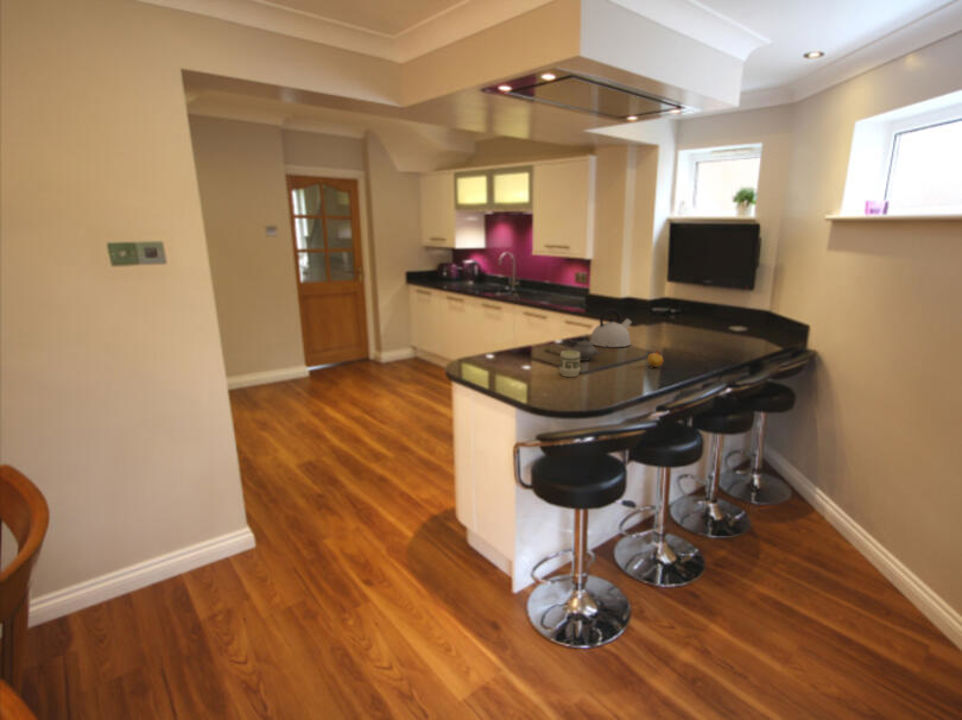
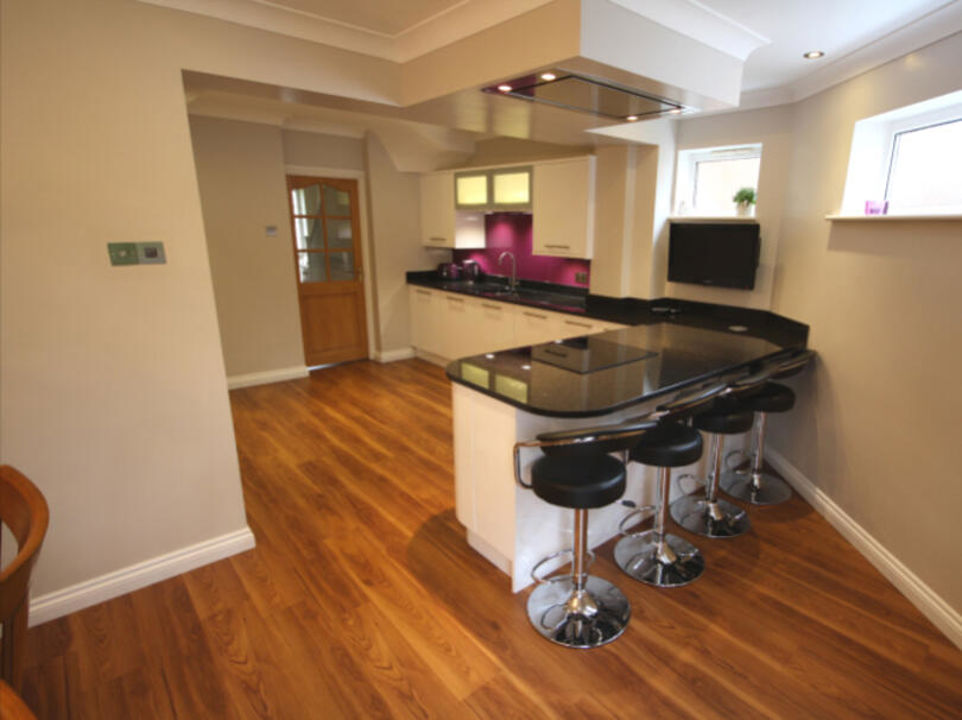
- kettle [589,308,633,348]
- fruit [646,349,664,369]
- teapot [564,338,608,362]
- cup [558,350,582,378]
